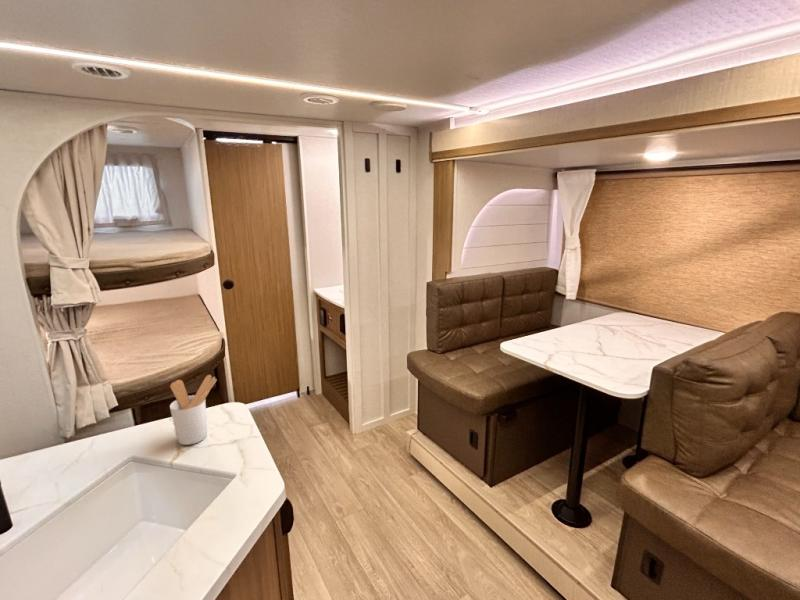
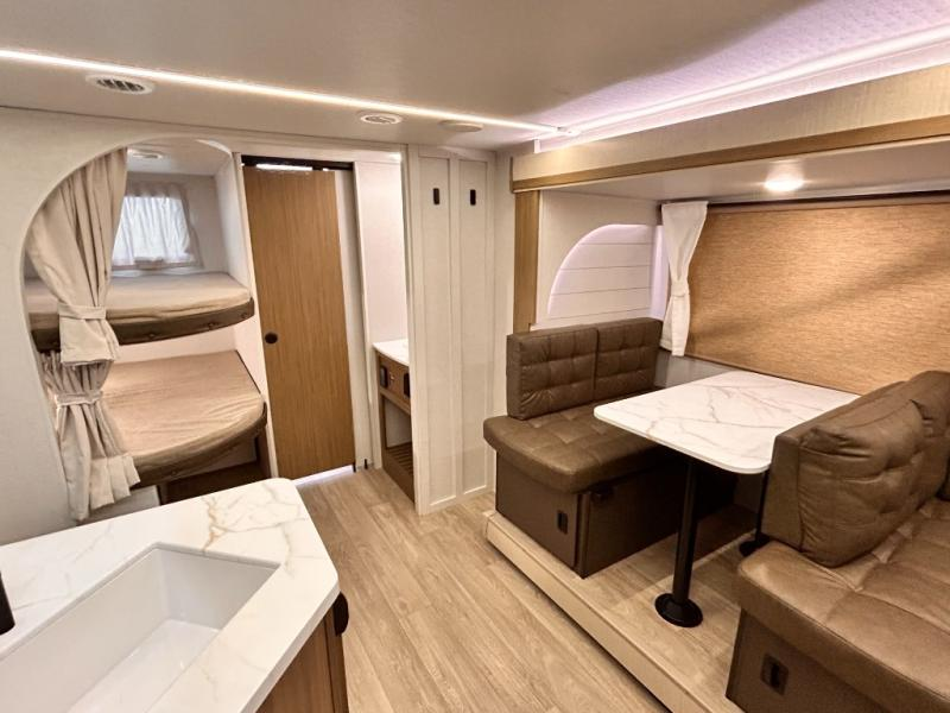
- utensil holder [169,374,218,446]
